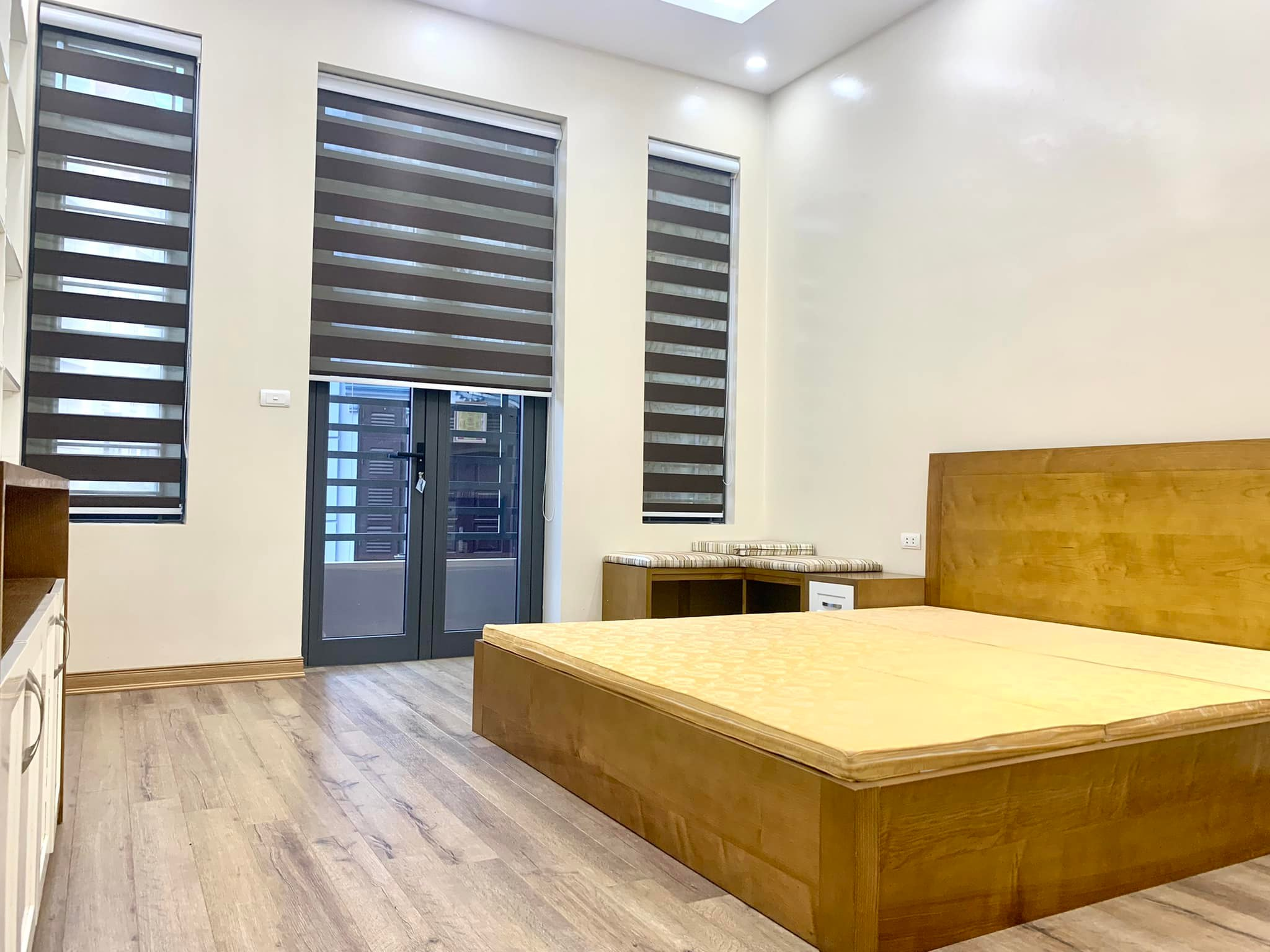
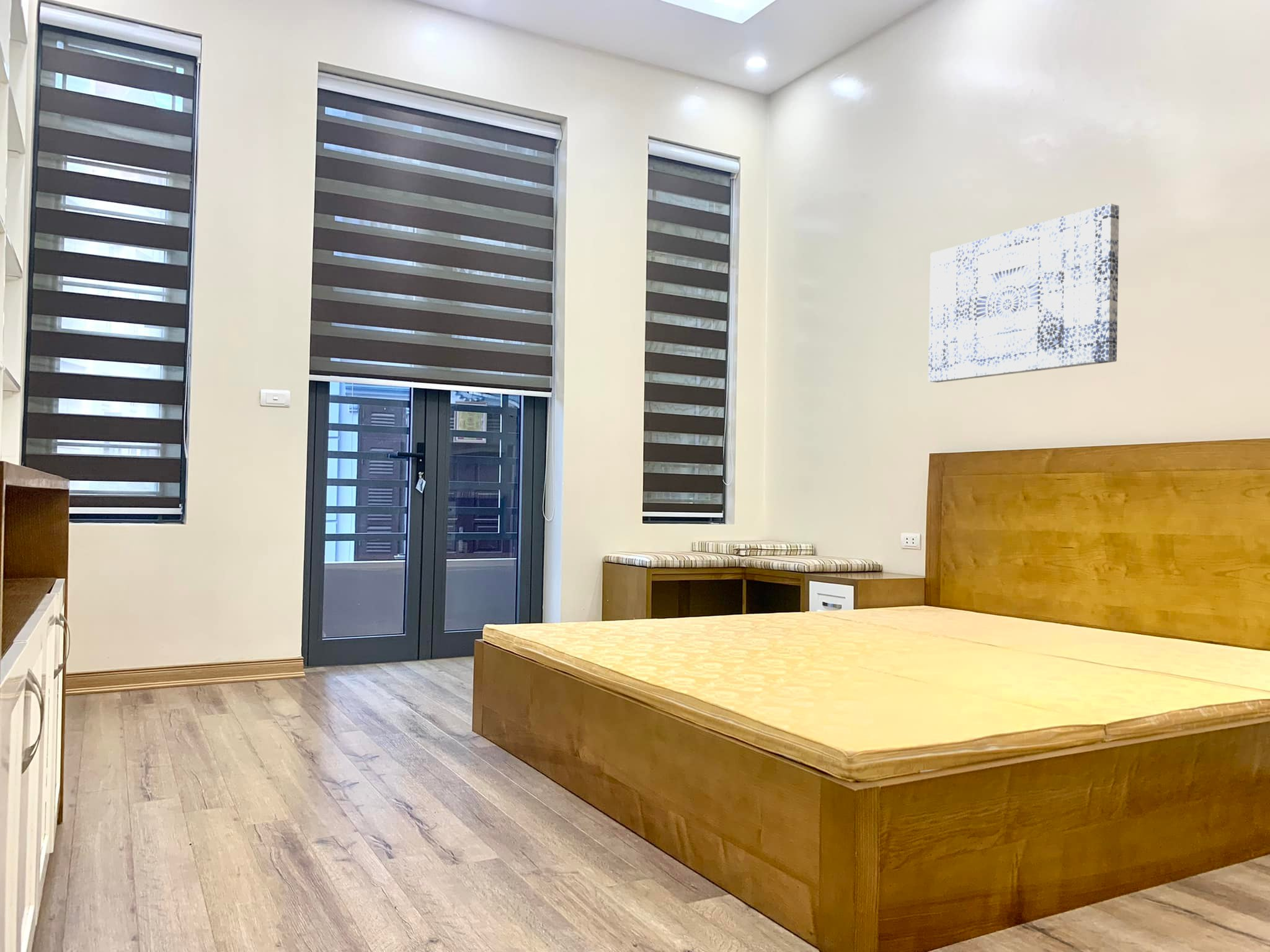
+ wall art [928,203,1120,383]
